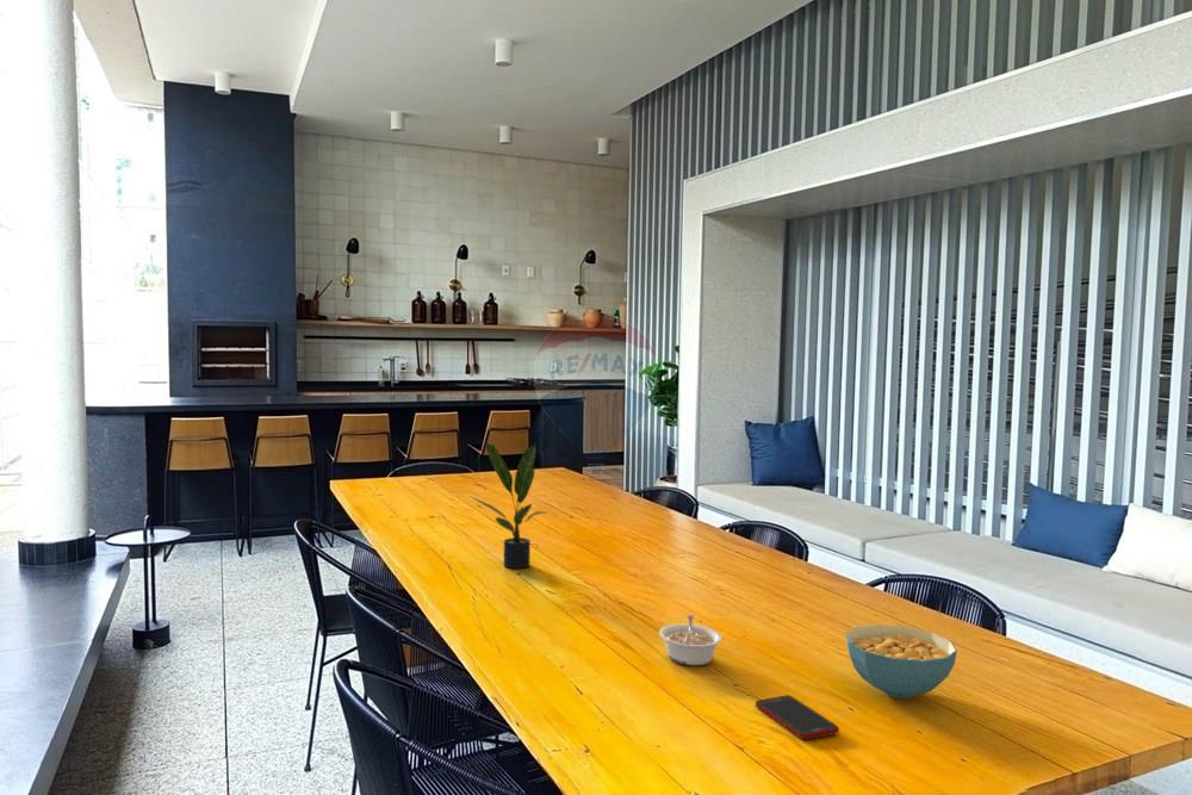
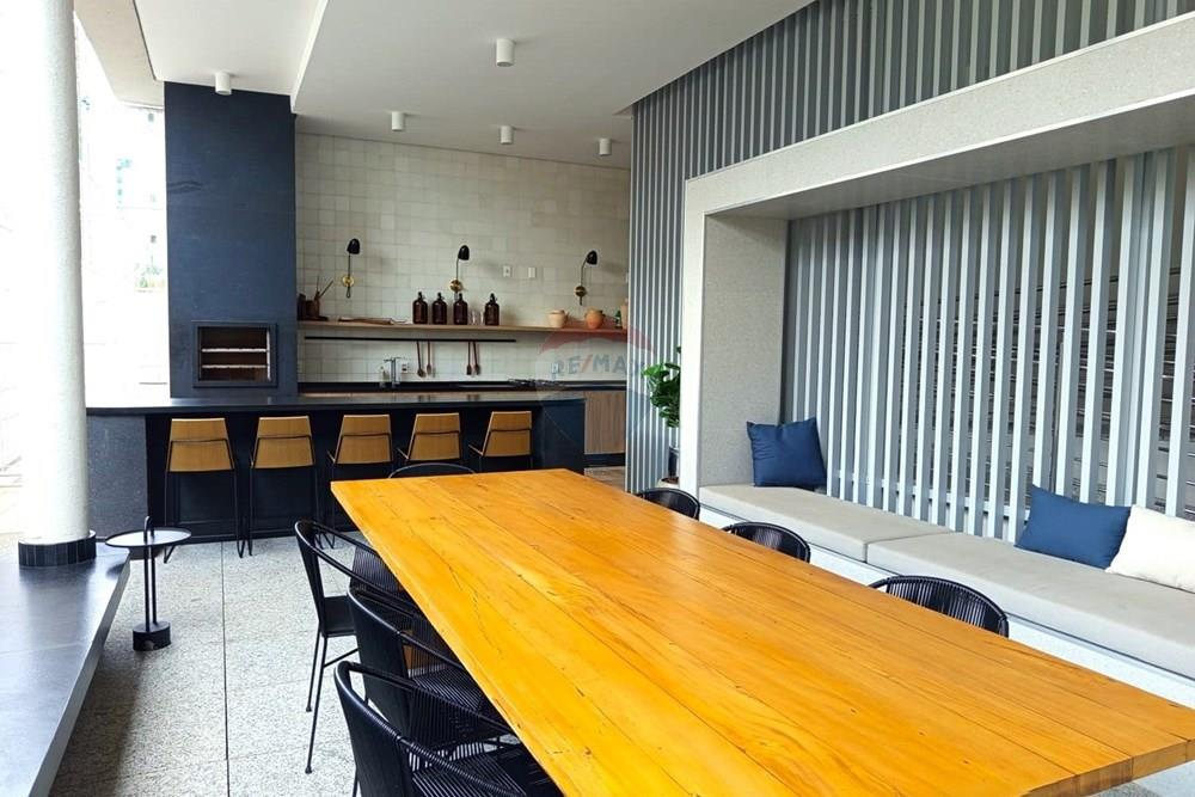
- potted plant [471,440,548,570]
- legume [658,614,722,666]
- cell phone [755,694,840,740]
- cereal bowl [845,623,958,700]
